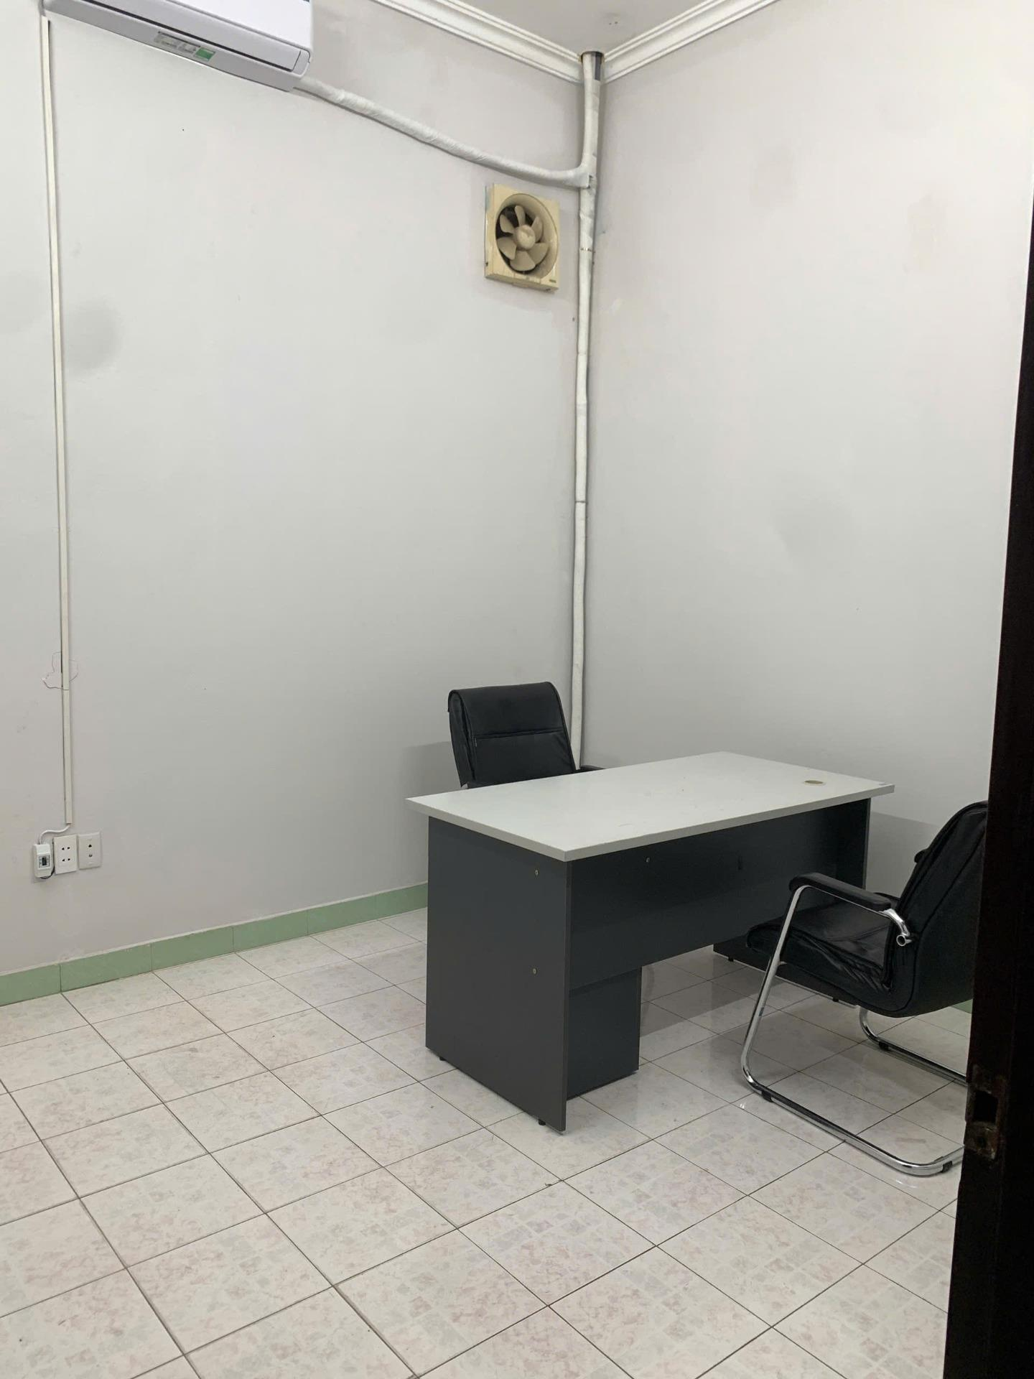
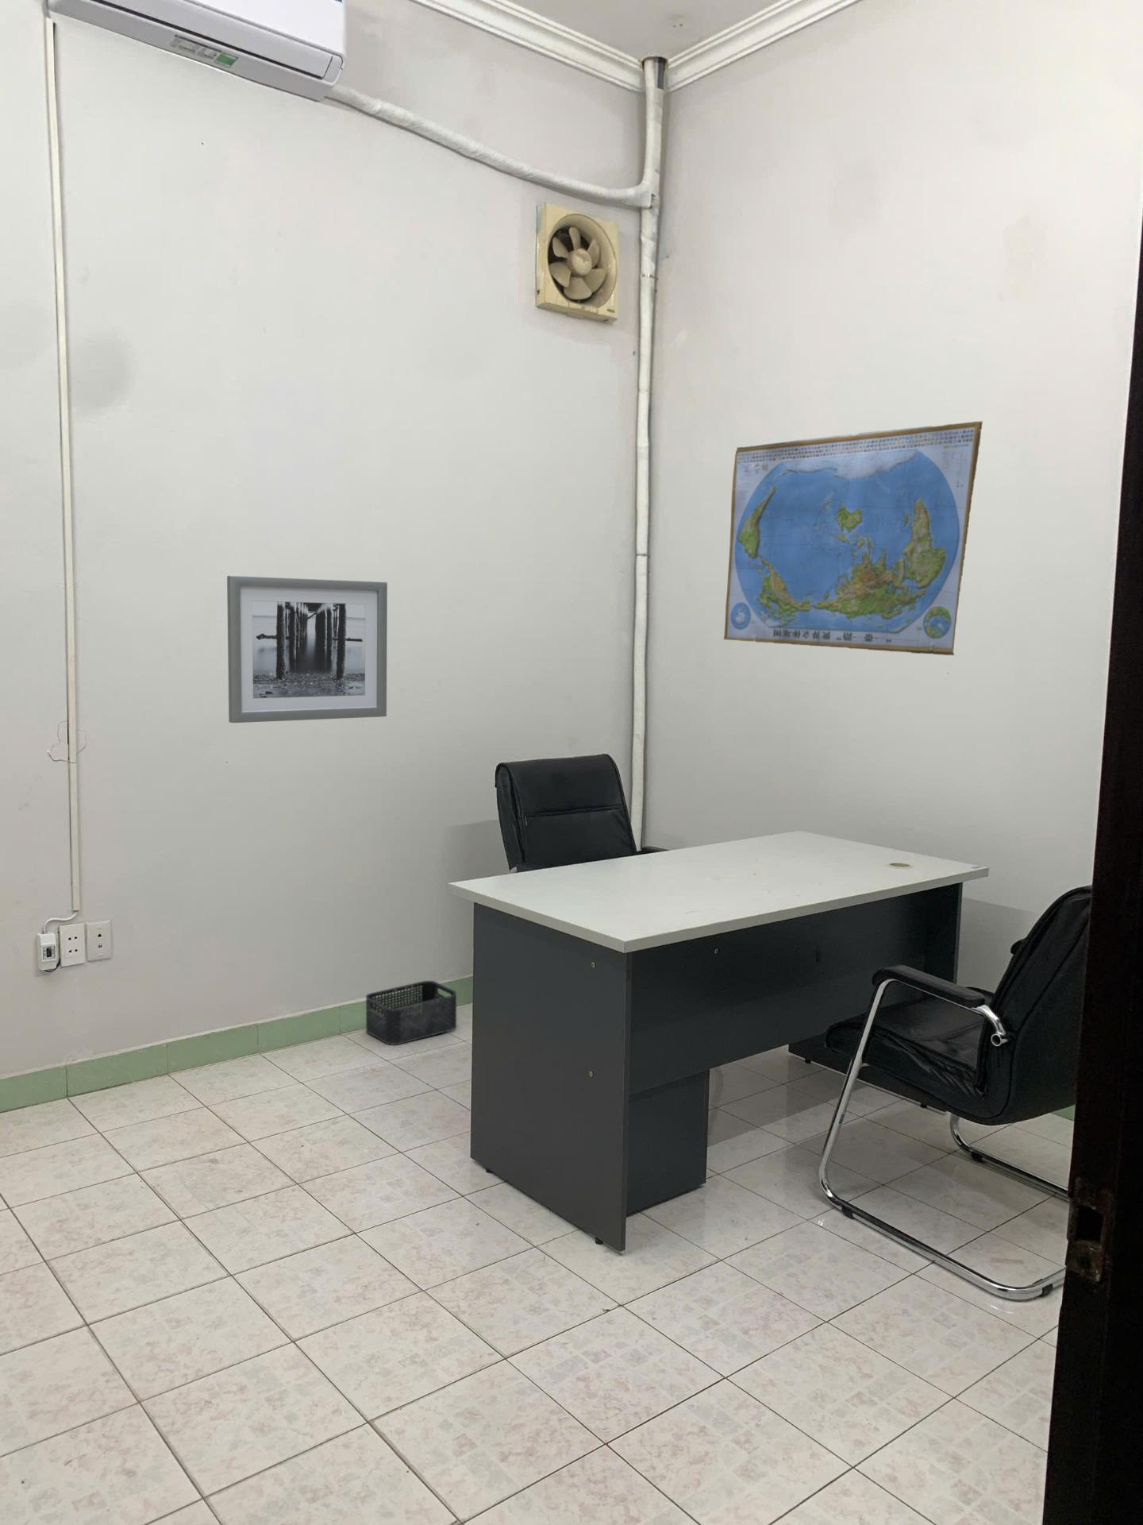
+ world map [723,420,983,656]
+ storage bin [365,980,457,1046]
+ wall art [226,575,388,724]
